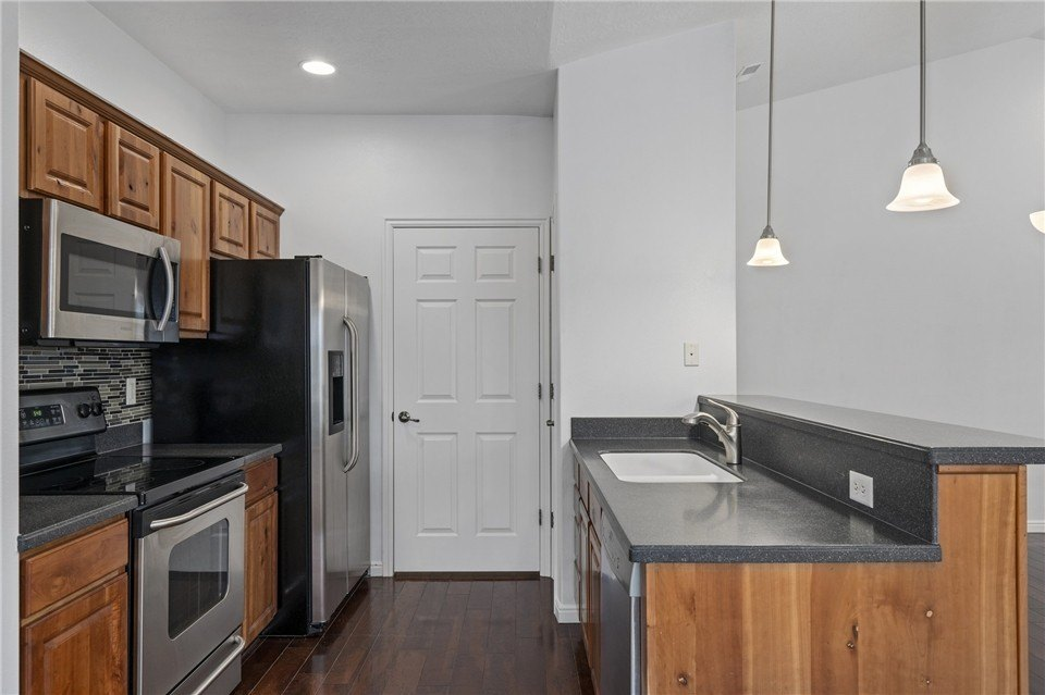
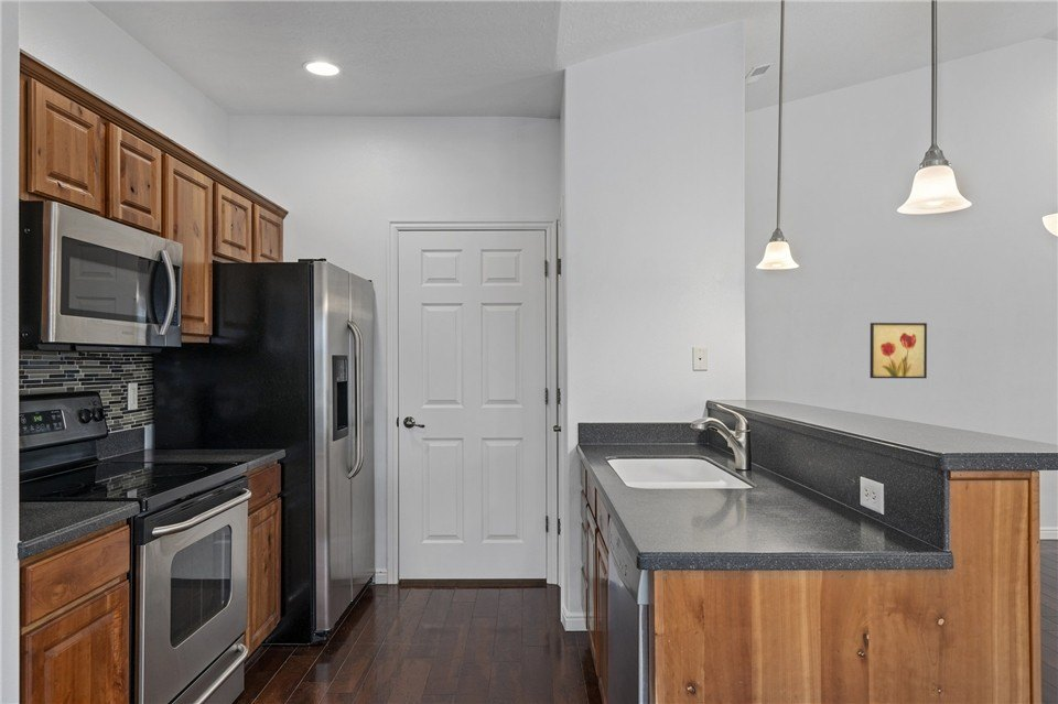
+ wall art [868,322,928,379]
